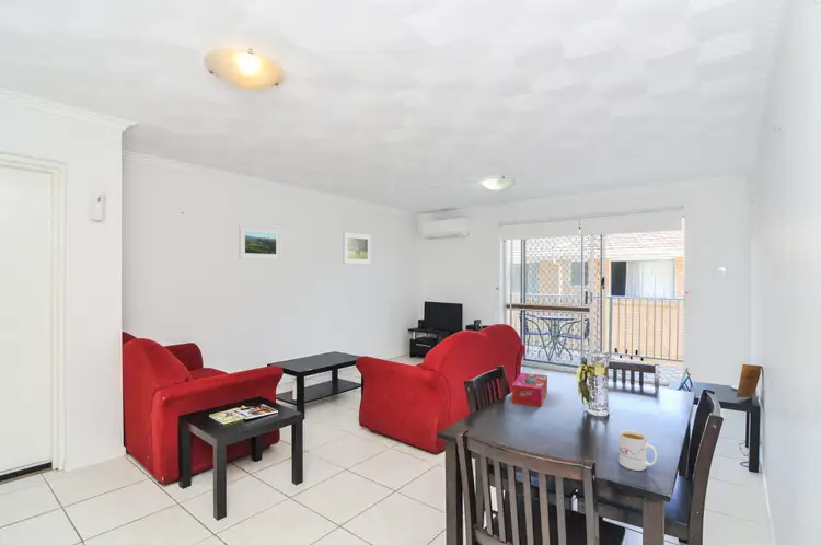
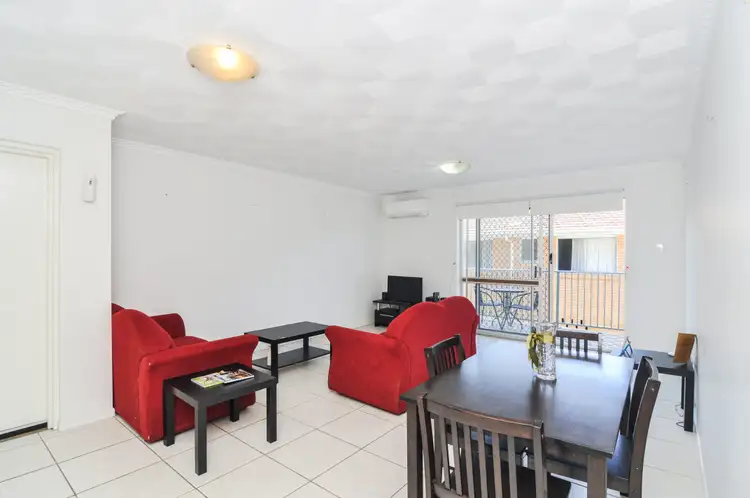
- mug [618,429,658,472]
- tissue box [511,372,548,408]
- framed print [238,224,282,260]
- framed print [342,231,372,265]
